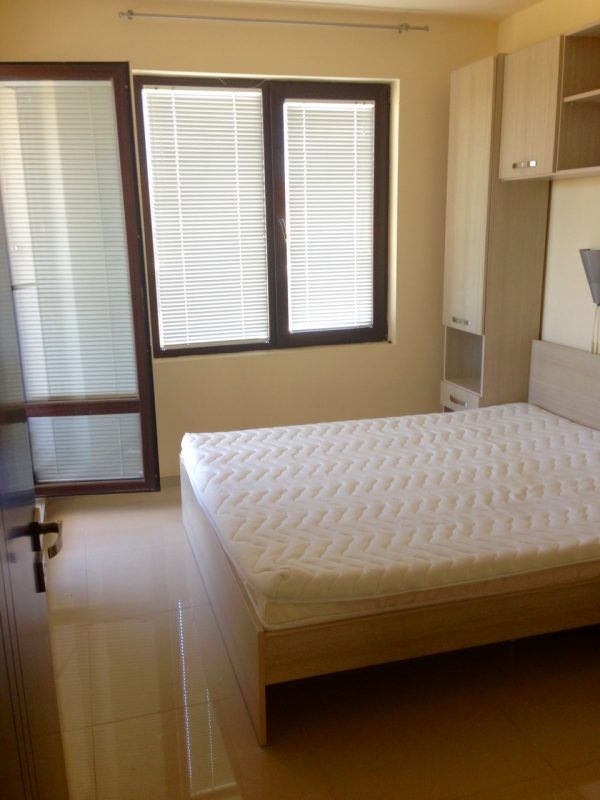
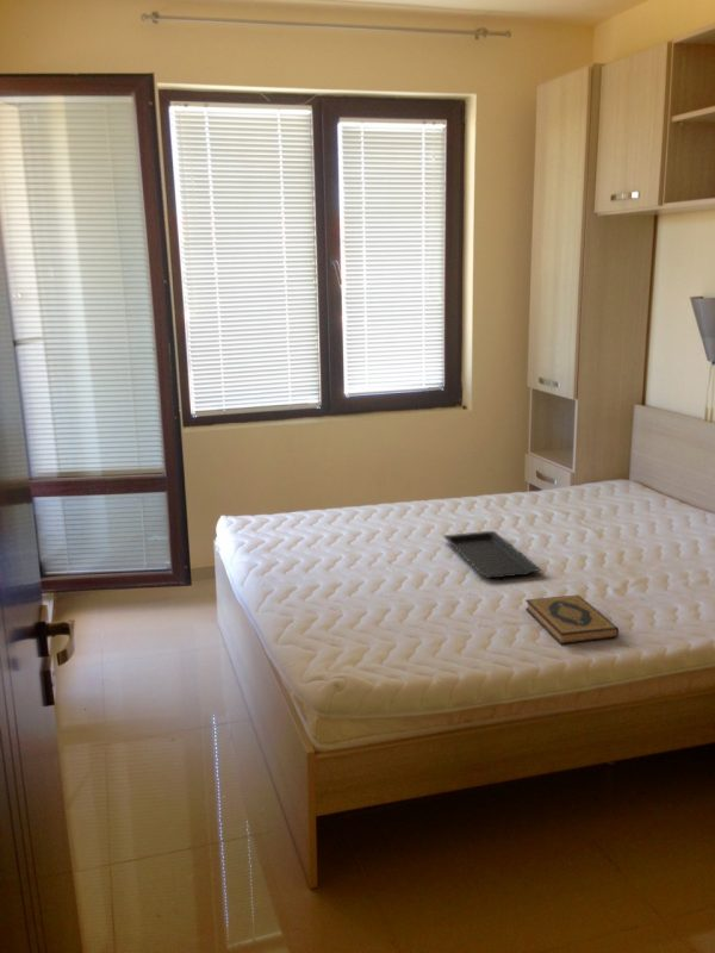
+ hardback book [524,594,620,646]
+ serving tray [442,530,542,579]
